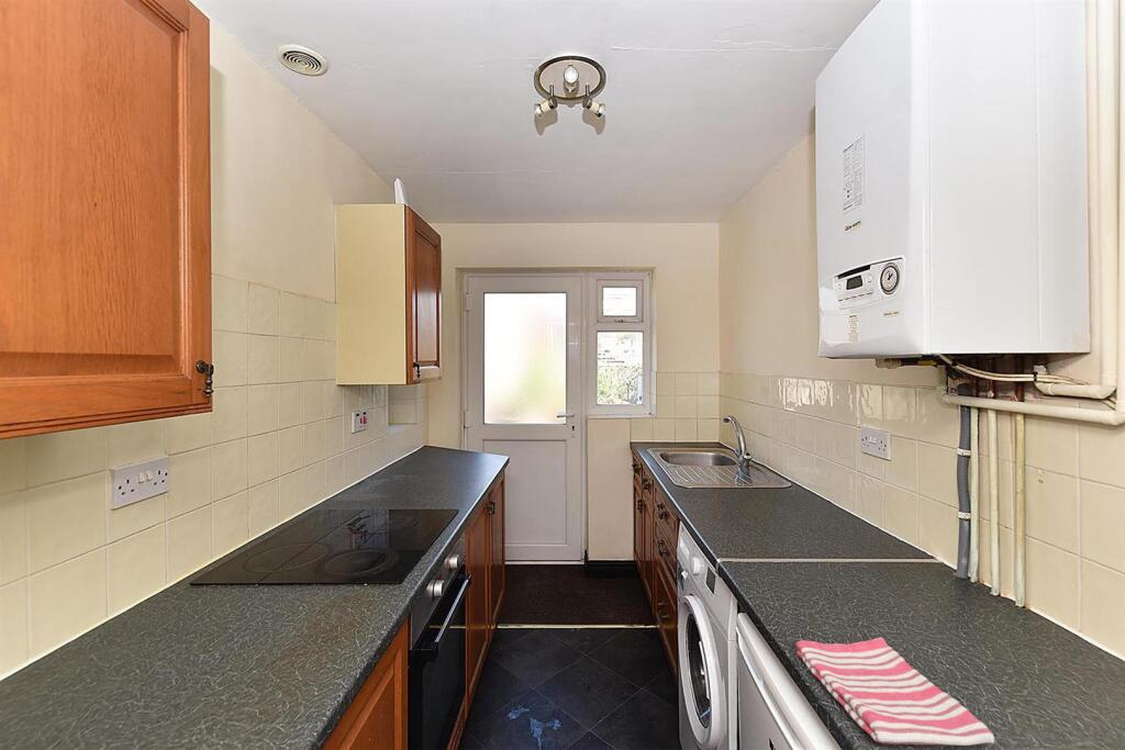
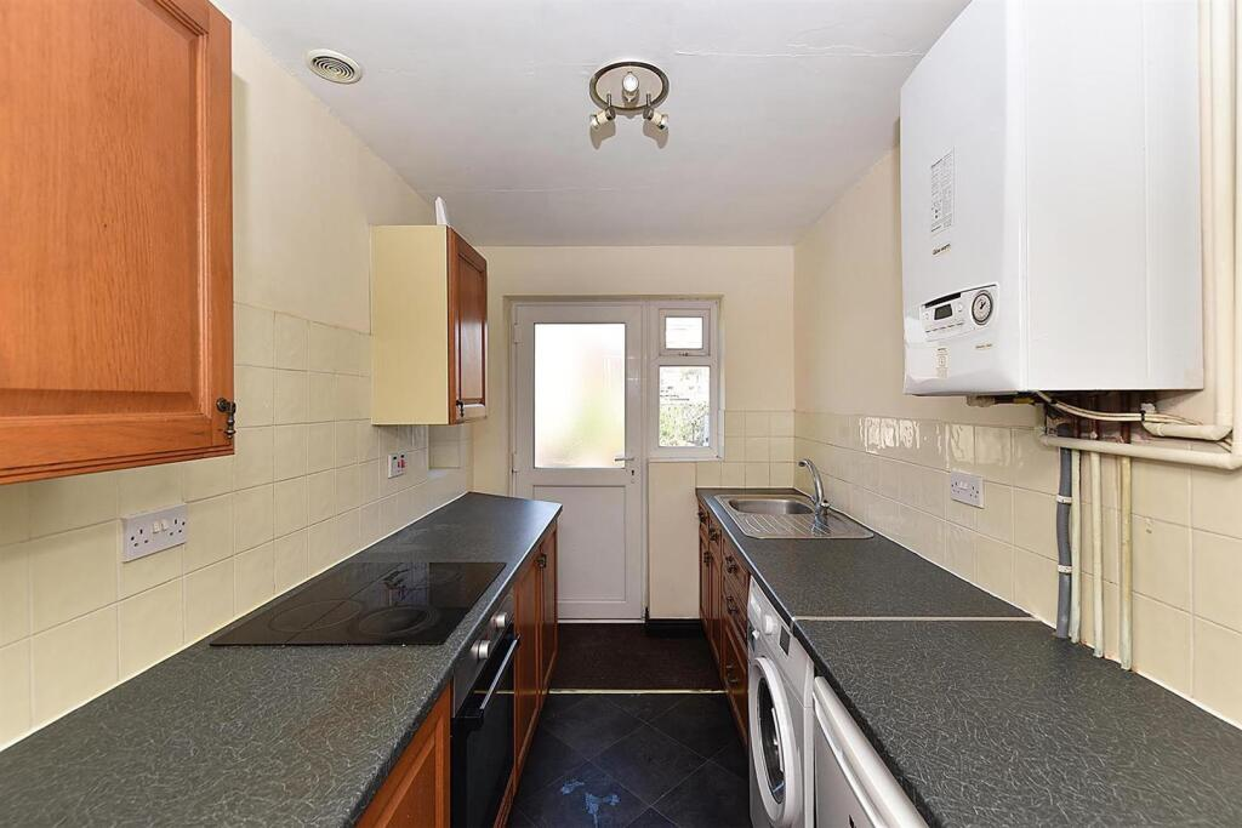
- dish towel [794,637,995,747]
